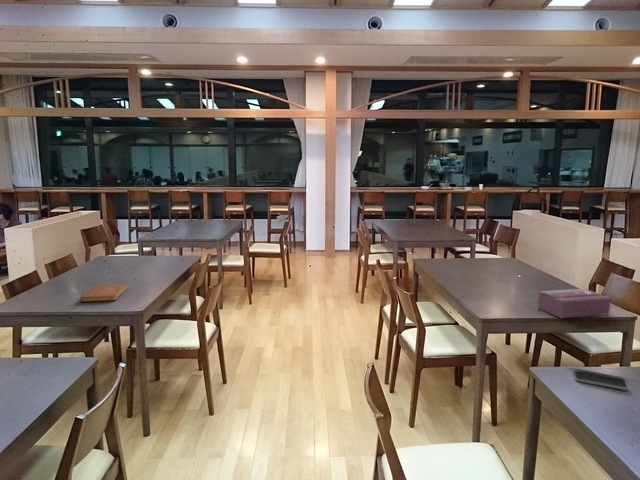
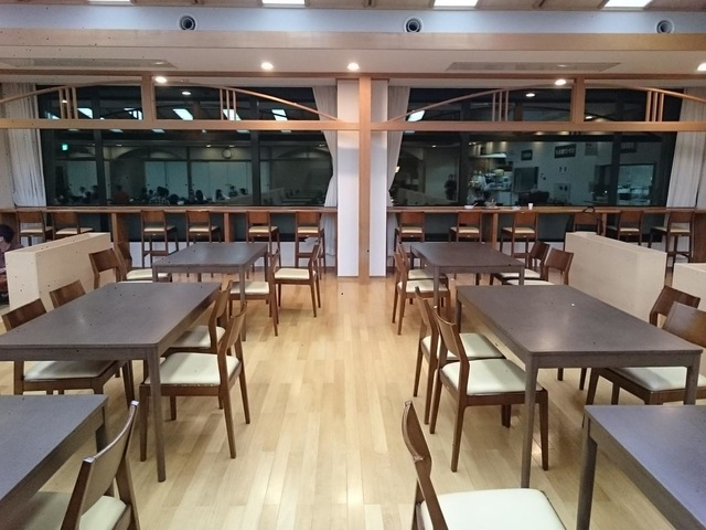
- tissue box [537,288,612,319]
- smartphone [572,369,629,391]
- notebook [79,283,129,303]
